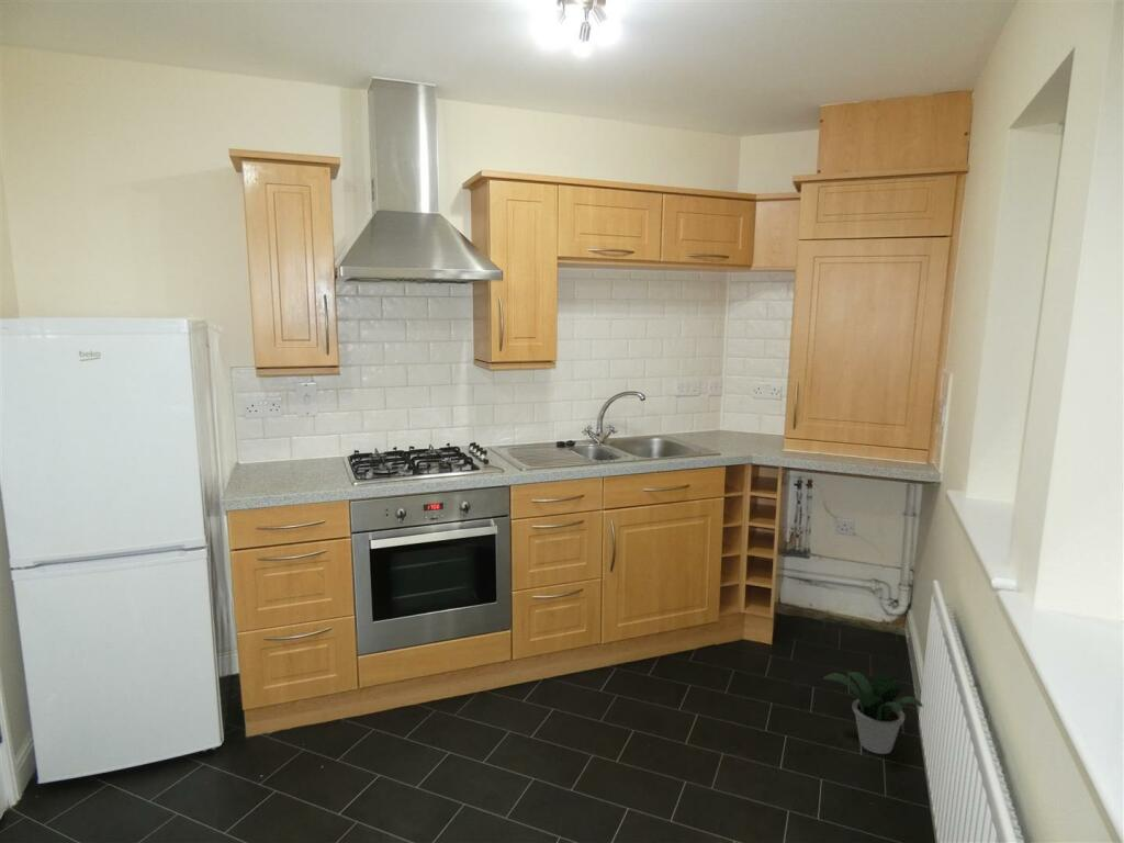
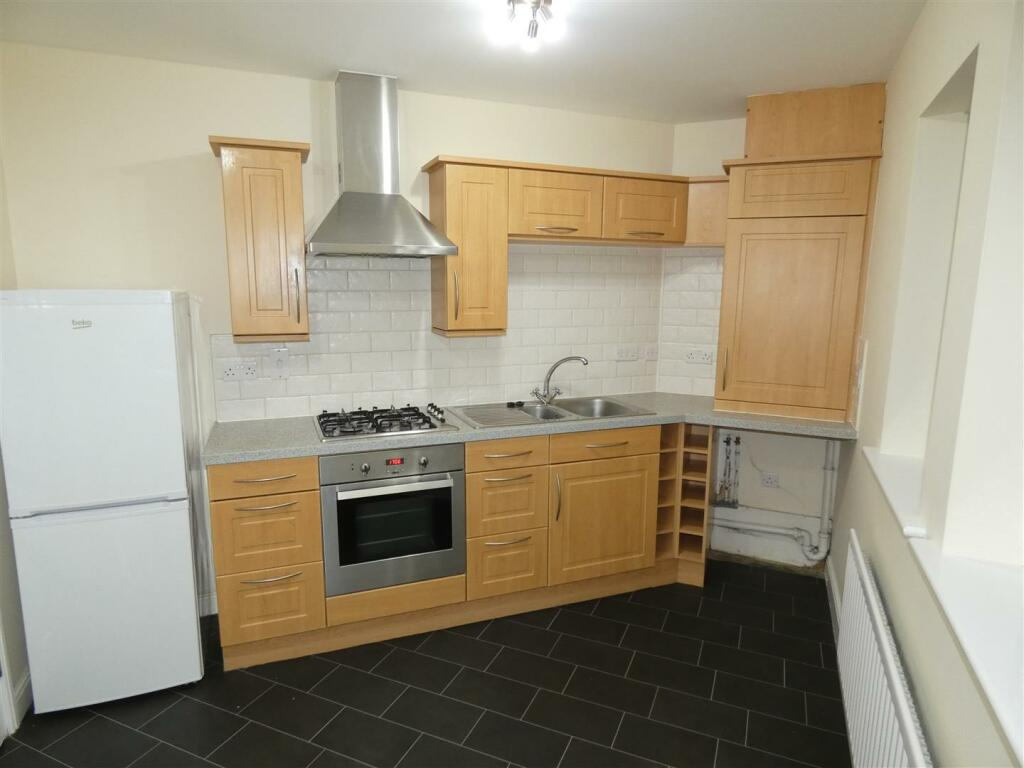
- potted plant [822,671,924,755]
